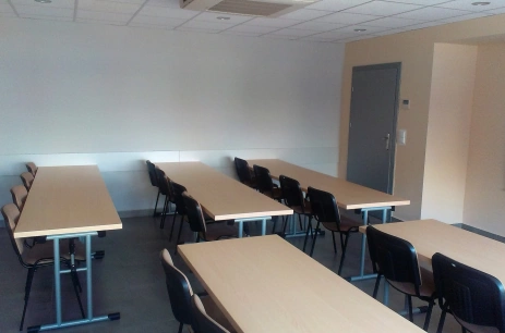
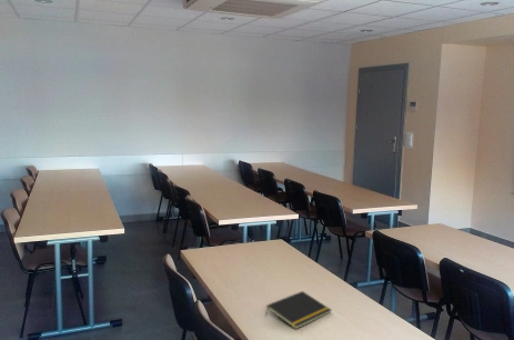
+ notepad [264,290,332,330]
